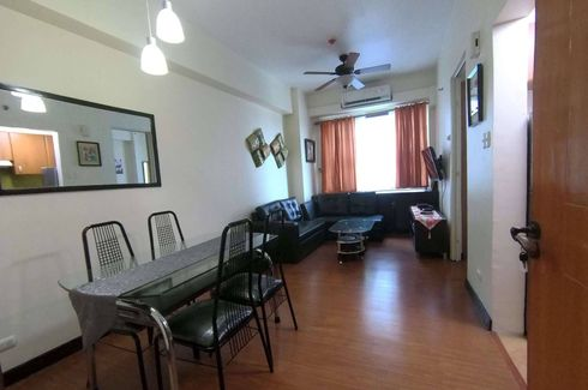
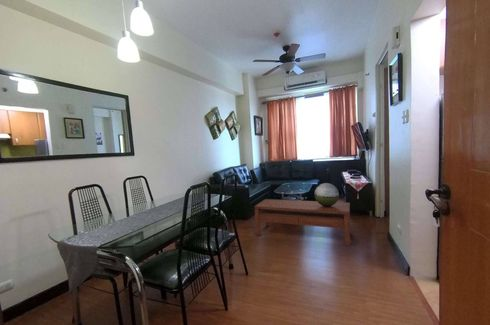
+ decorative sphere [314,182,340,206]
+ coffee table [254,198,351,247]
